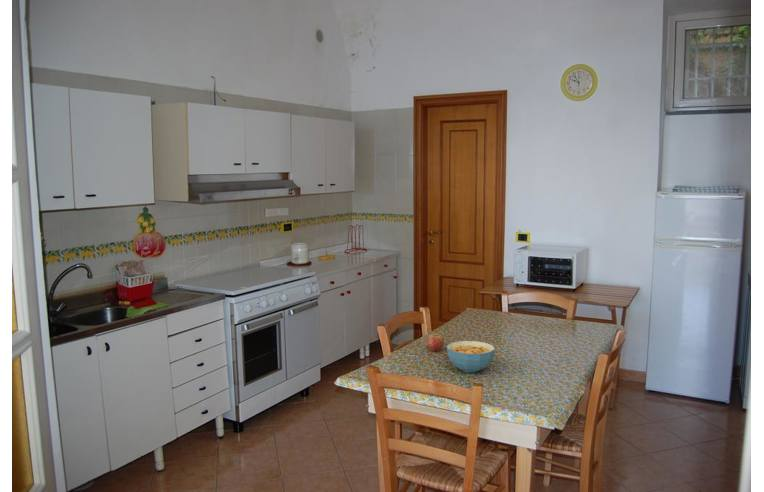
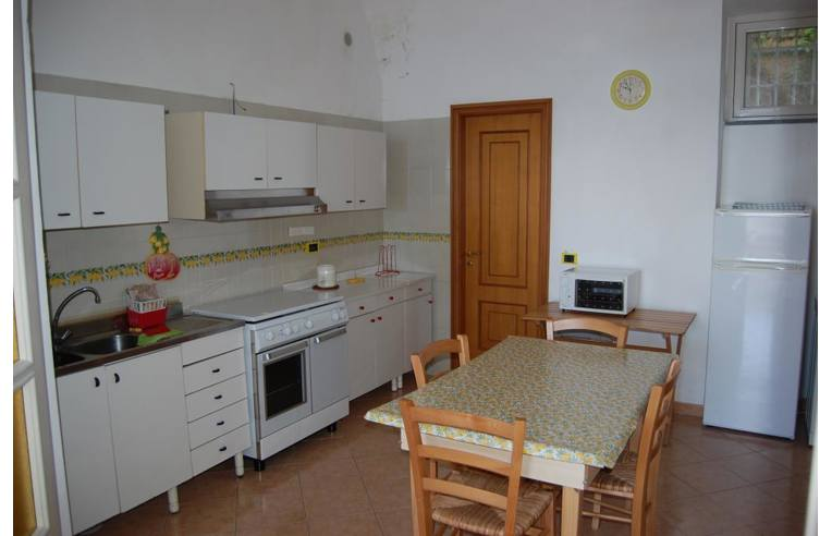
- cereal bowl [446,340,496,374]
- fruit [426,332,445,352]
